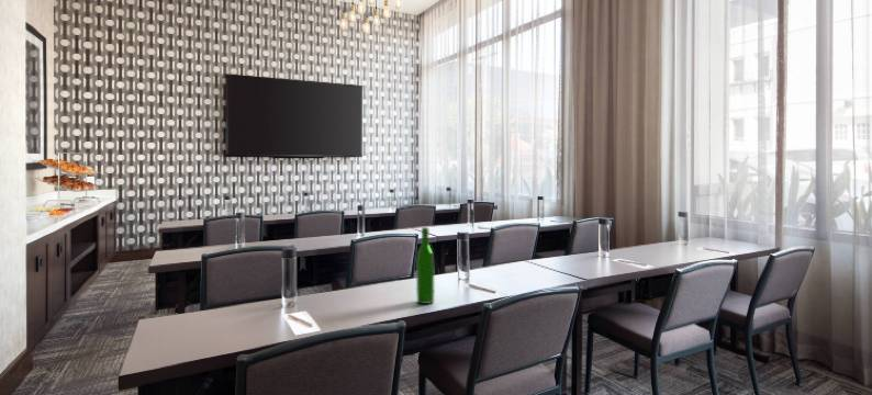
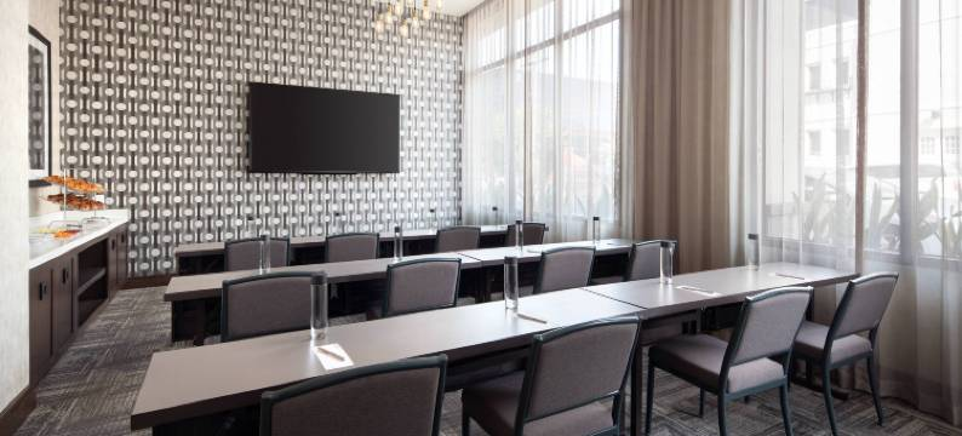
- wine bottle [415,226,435,305]
